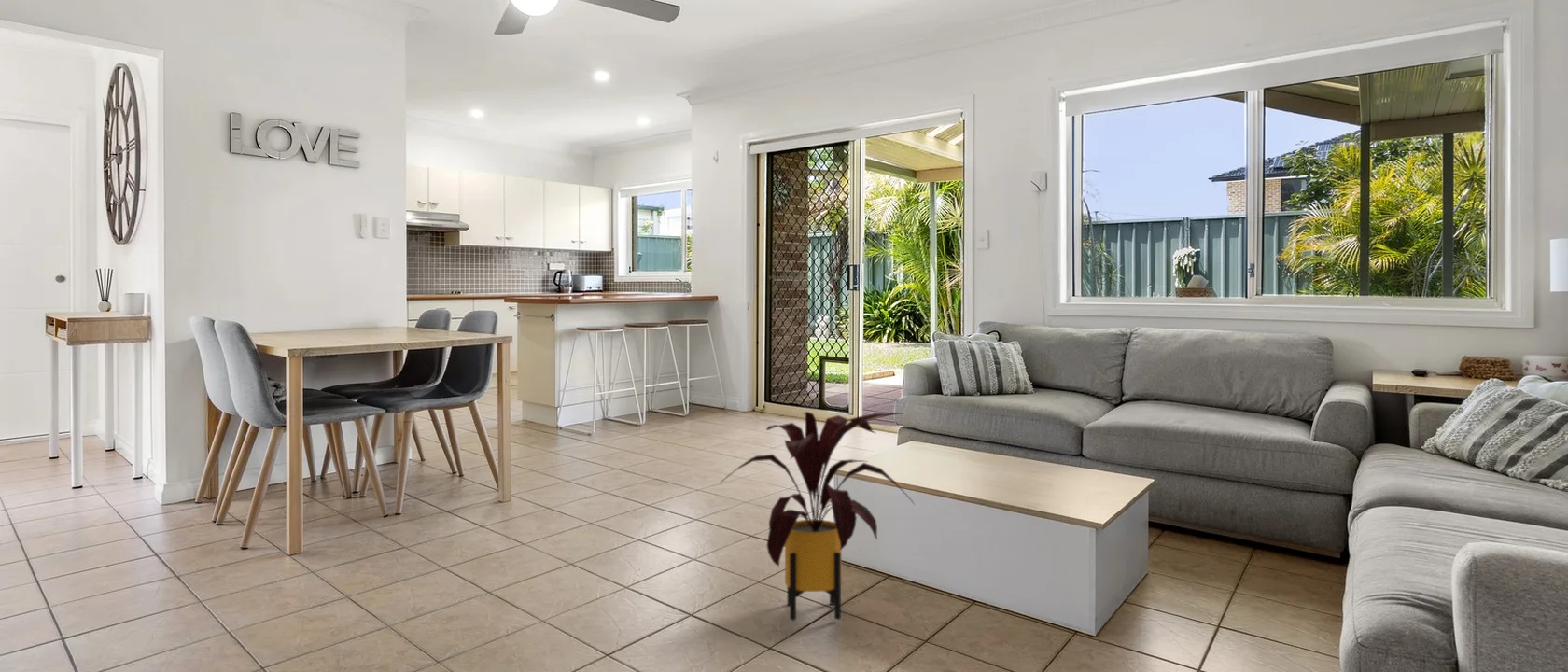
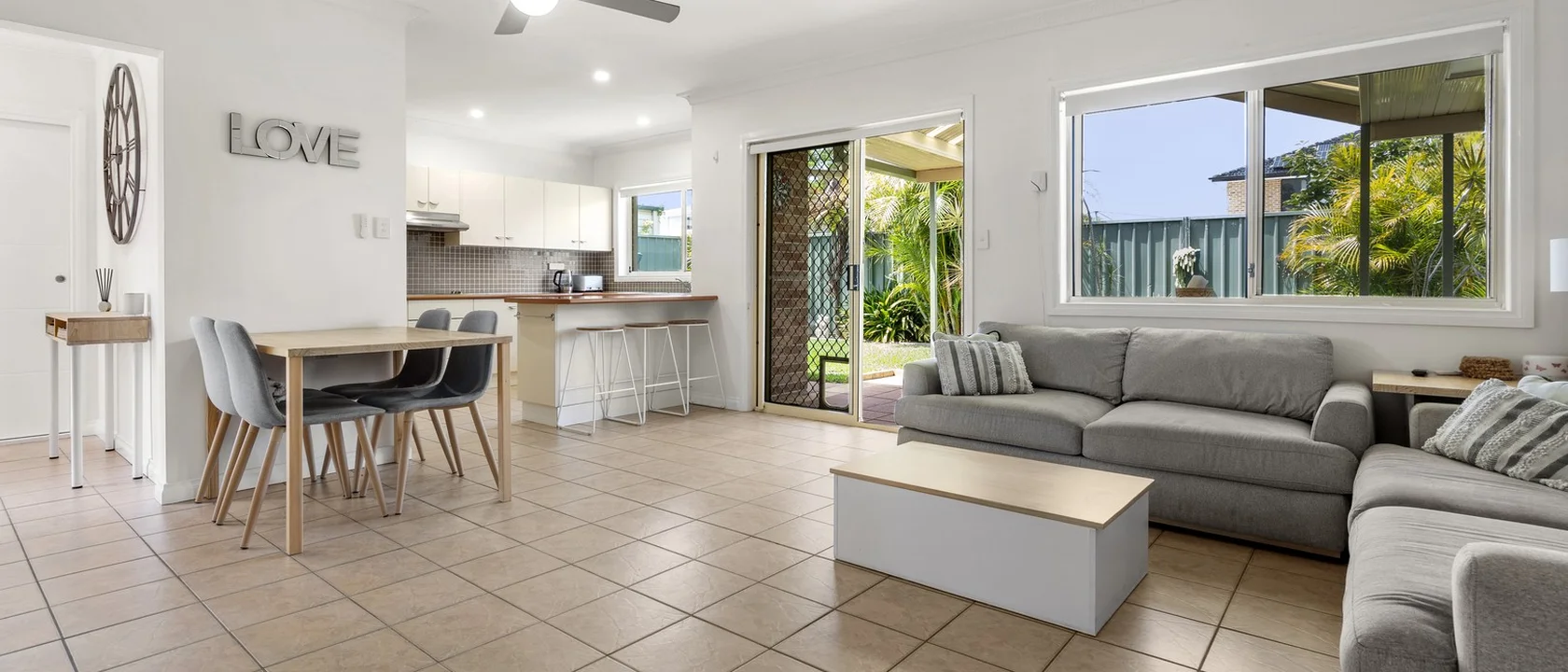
- house plant [719,411,916,622]
